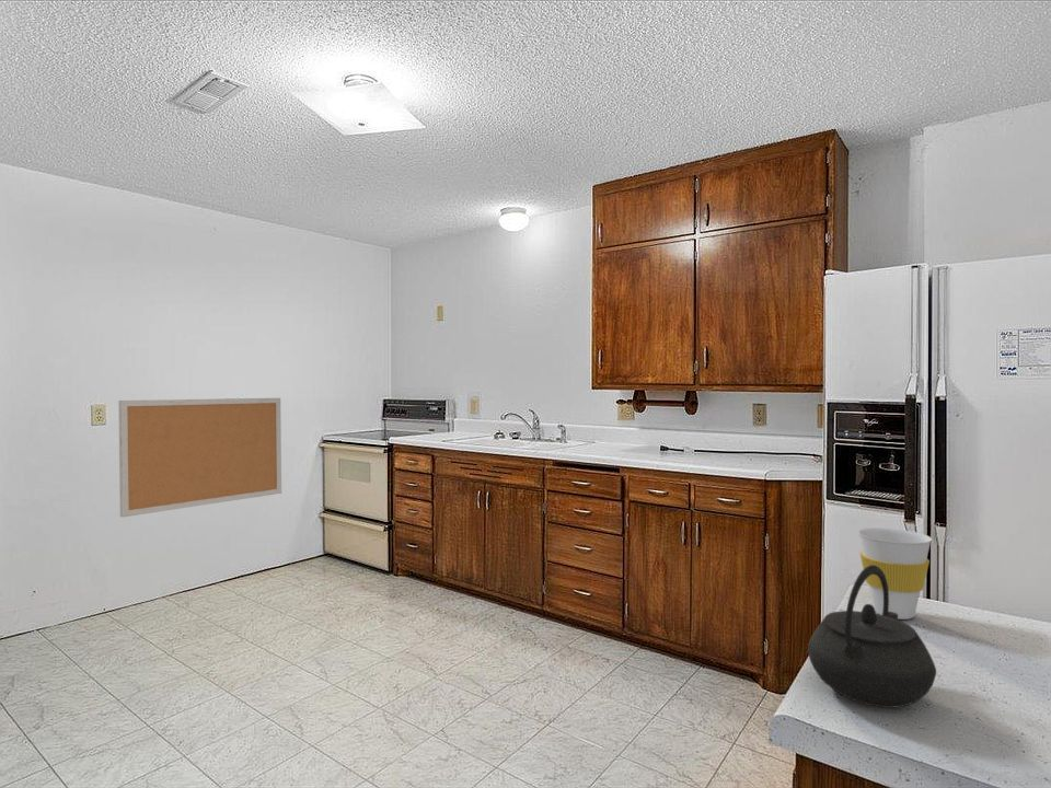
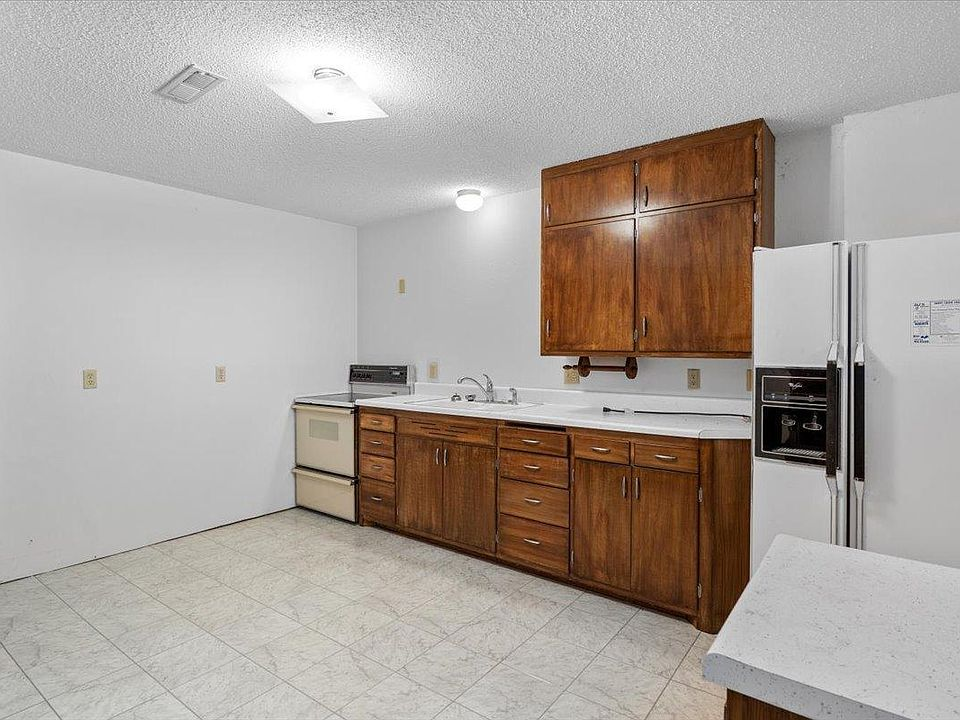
- bulletin board [117,397,282,518]
- cup [856,526,933,621]
- kettle [807,565,937,709]
